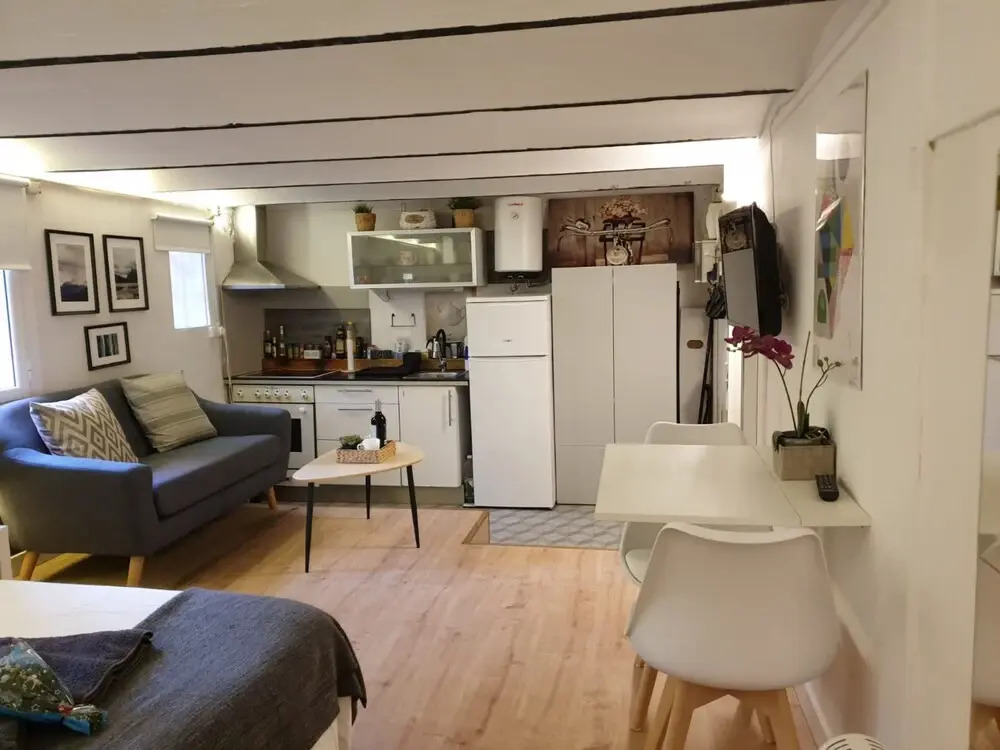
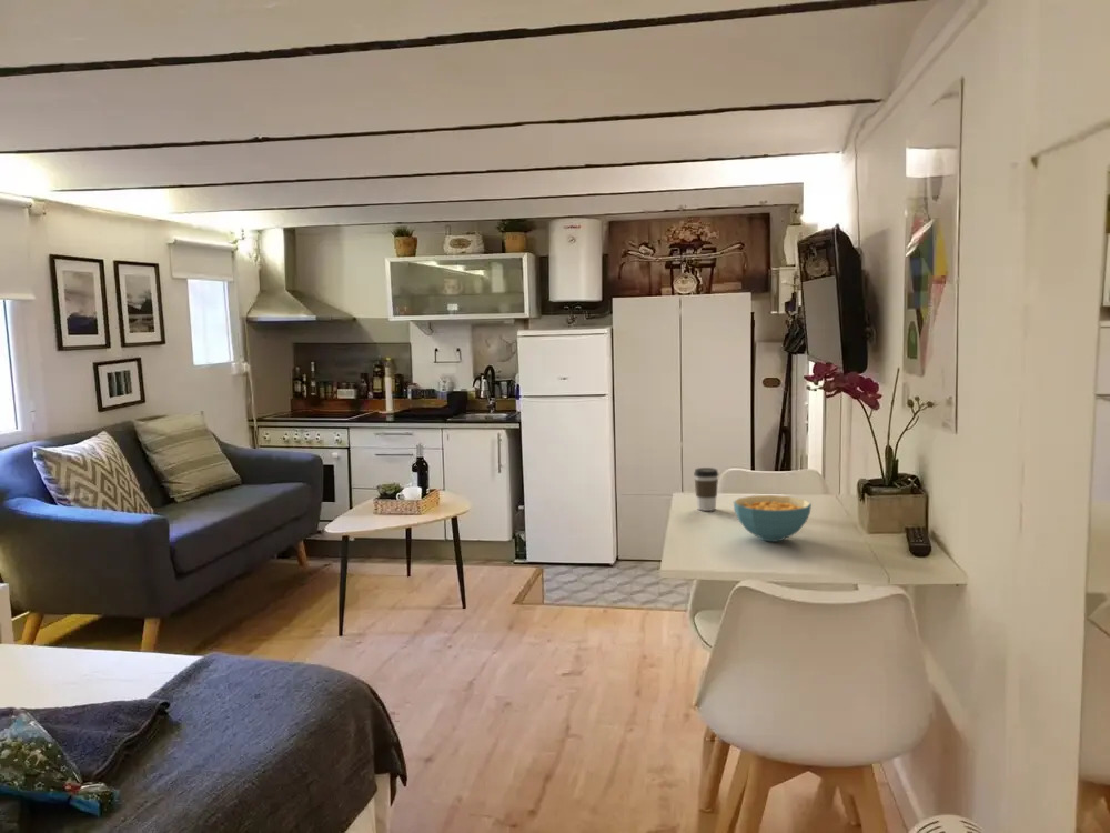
+ coffee cup [693,466,719,512]
+ cereal bowl [733,494,813,543]
